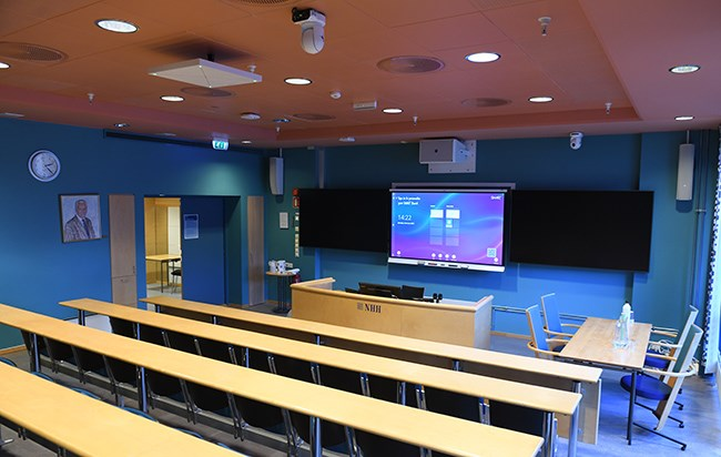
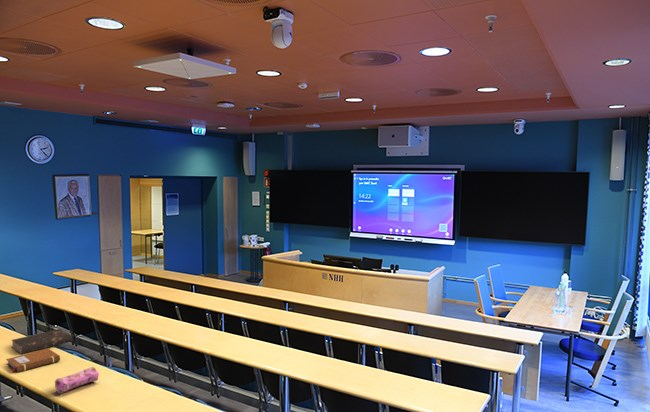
+ pencil case [54,366,100,395]
+ notebook [5,347,61,374]
+ book [11,328,73,355]
